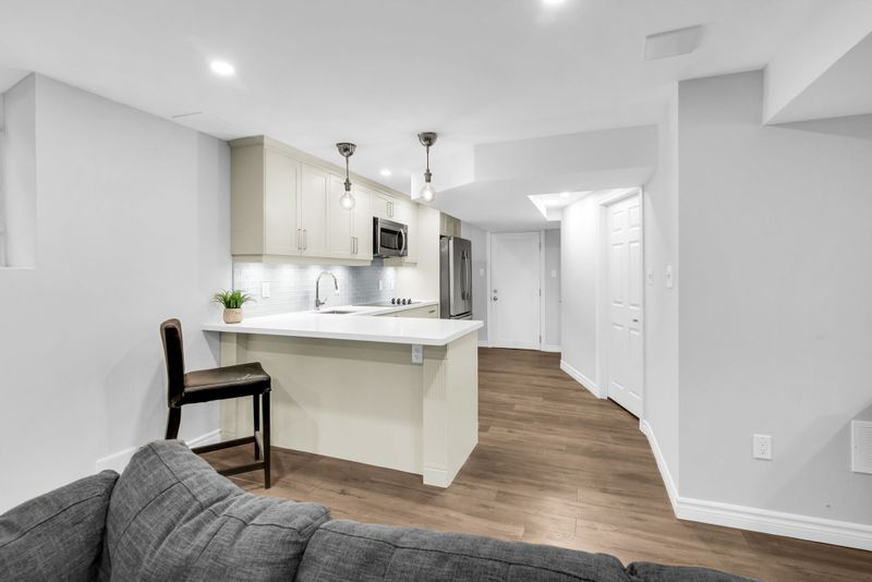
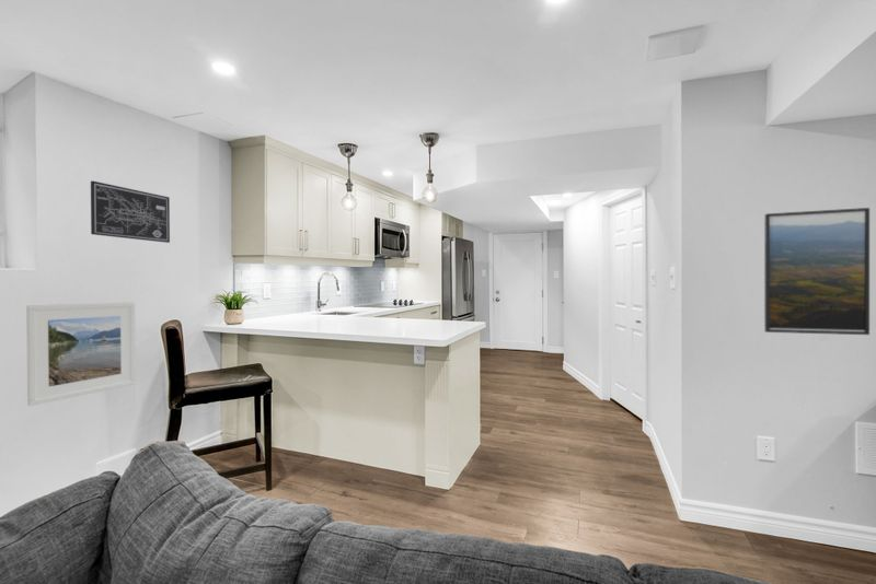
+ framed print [25,302,137,407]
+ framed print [763,207,871,336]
+ wall art [90,179,171,244]
